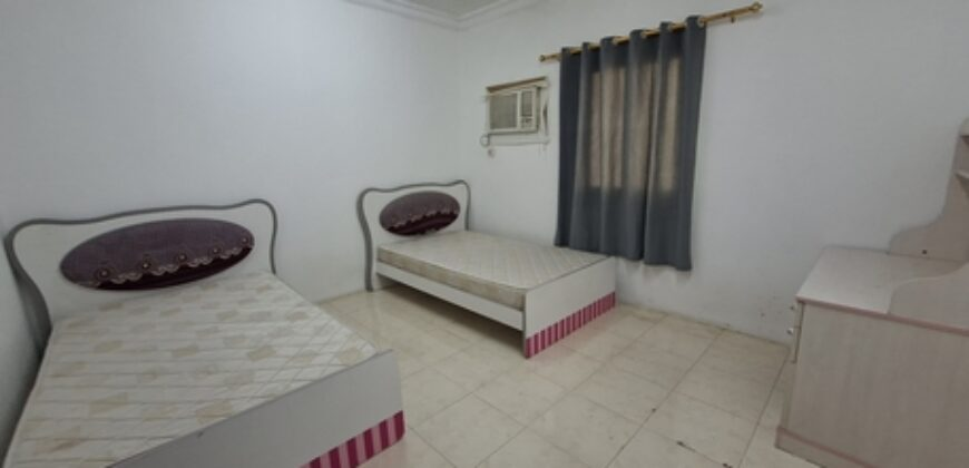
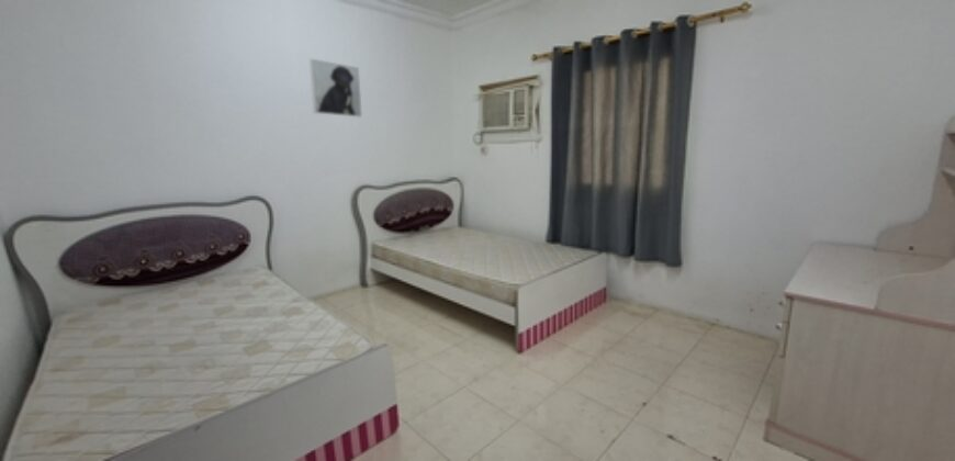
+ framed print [308,57,363,119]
